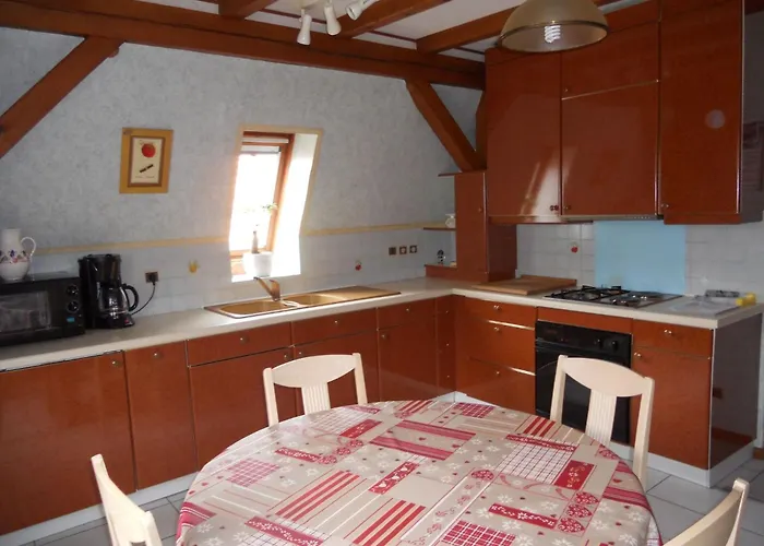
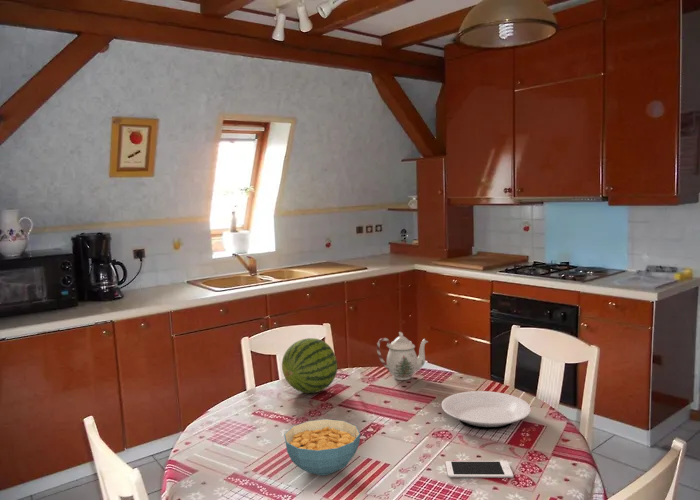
+ teapot [376,331,429,381]
+ fruit [281,337,338,394]
+ plate [441,390,532,431]
+ cereal bowl [283,418,361,476]
+ cell phone [445,460,514,478]
